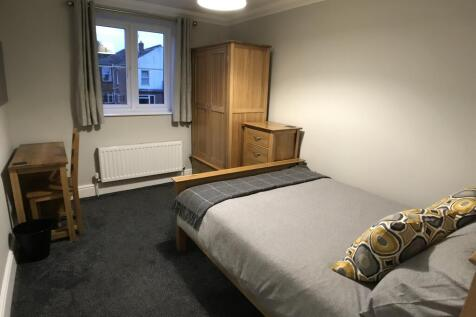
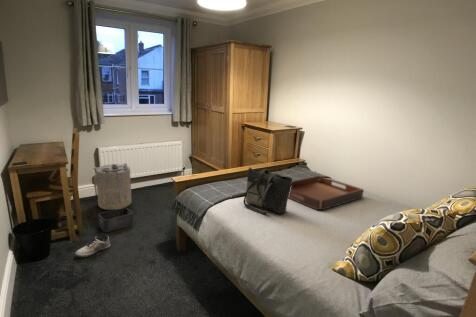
+ serving tray [288,175,365,211]
+ laundry hamper [92,162,133,211]
+ tote bag [242,167,293,215]
+ storage bin [98,207,134,233]
+ shoe [74,234,111,258]
